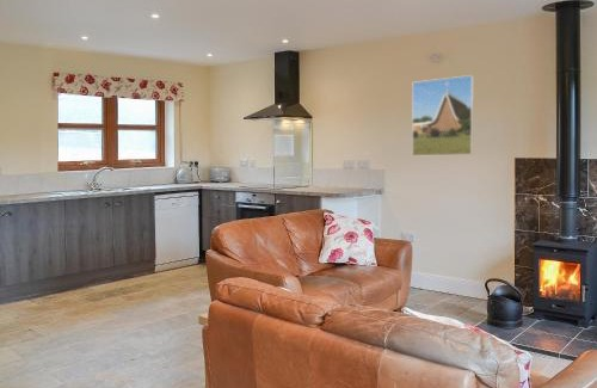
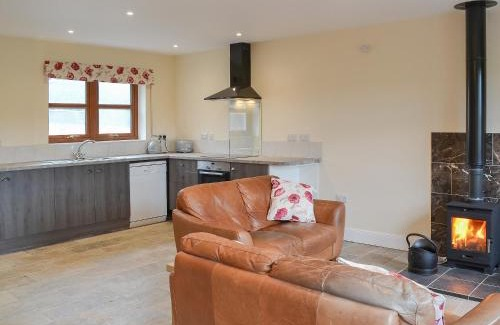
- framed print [411,74,475,158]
